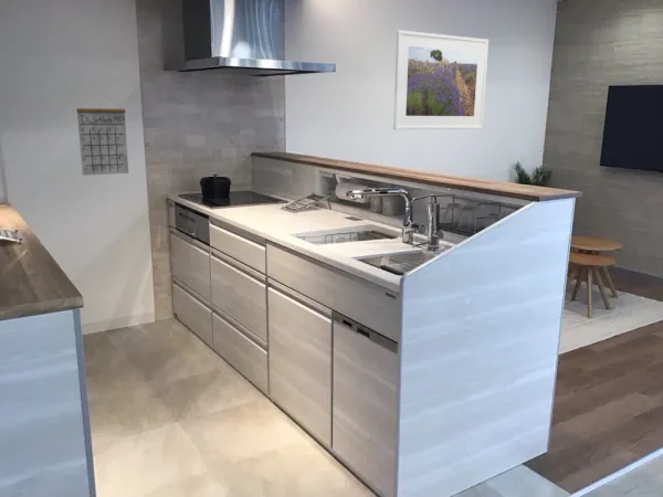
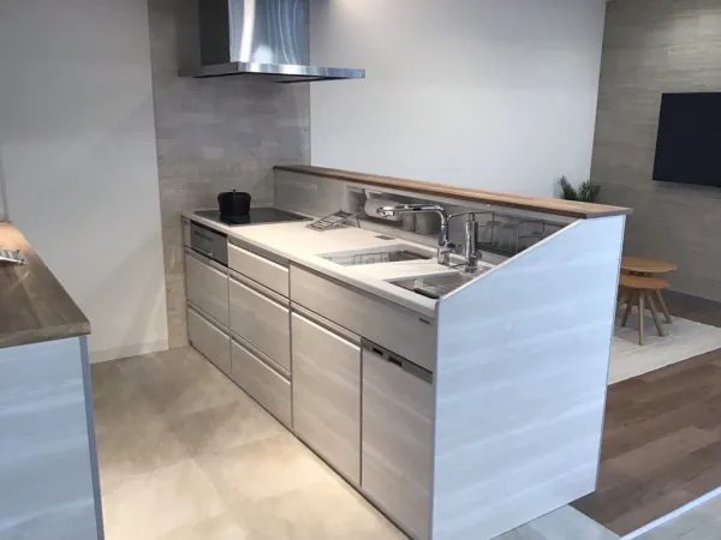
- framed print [392,29,490,130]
- calendar [75,92,129,177]
